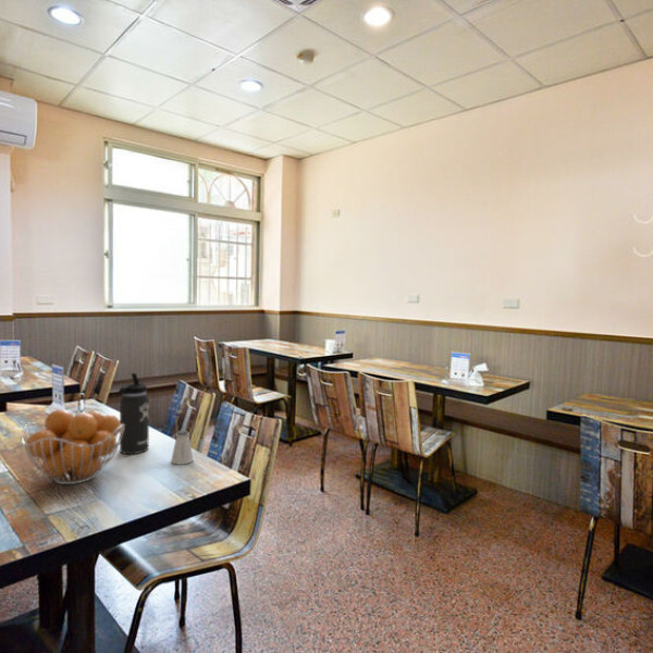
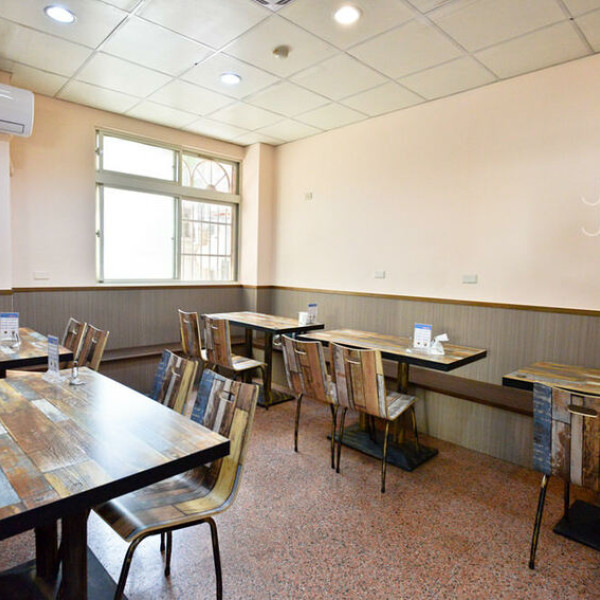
- thermos bottle [118,372,150,455]
- saltshaker [170,429,195,465]
- fruit basket [21,408,125,485]
